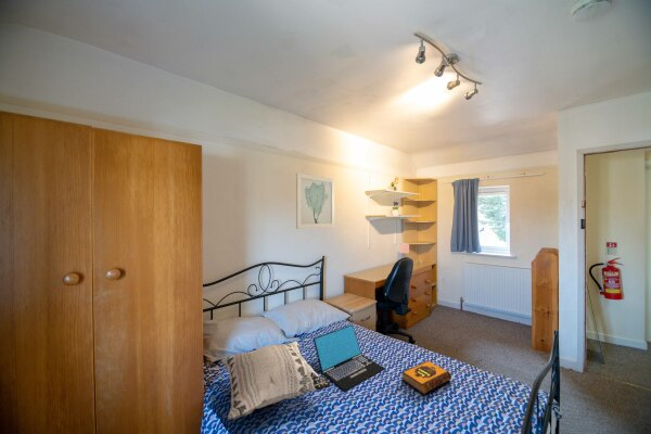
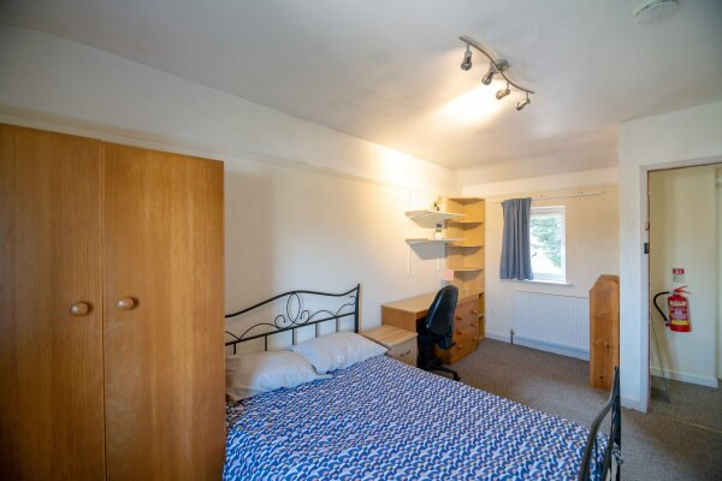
- wall art [295,171,335,230]
- laptop [312,323,386,393]
- hardback book [401,360,452,395]
- decorative pillow [220,341,332,421]
